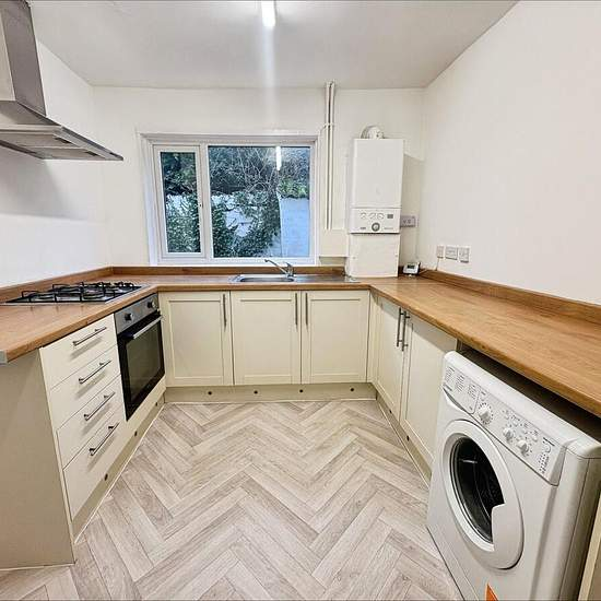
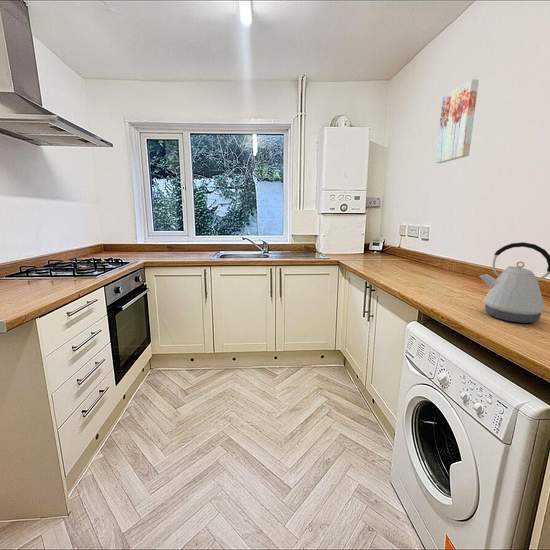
+ wall art [435,78,480,164]
+ kettle [478,241,550,324]
